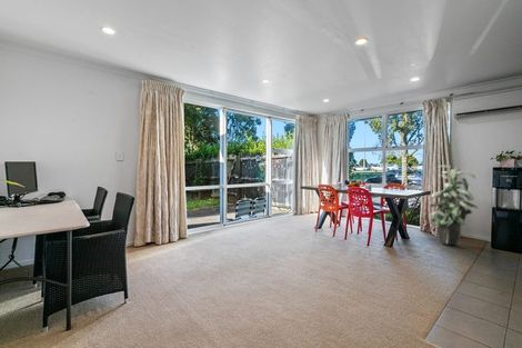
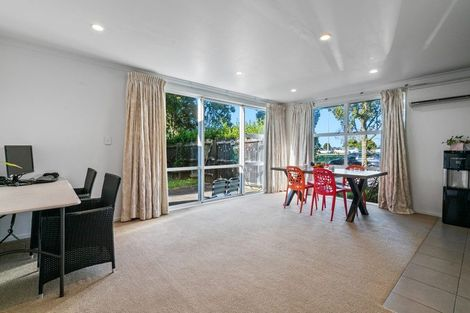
- indoor plant [426,165,480,247]
